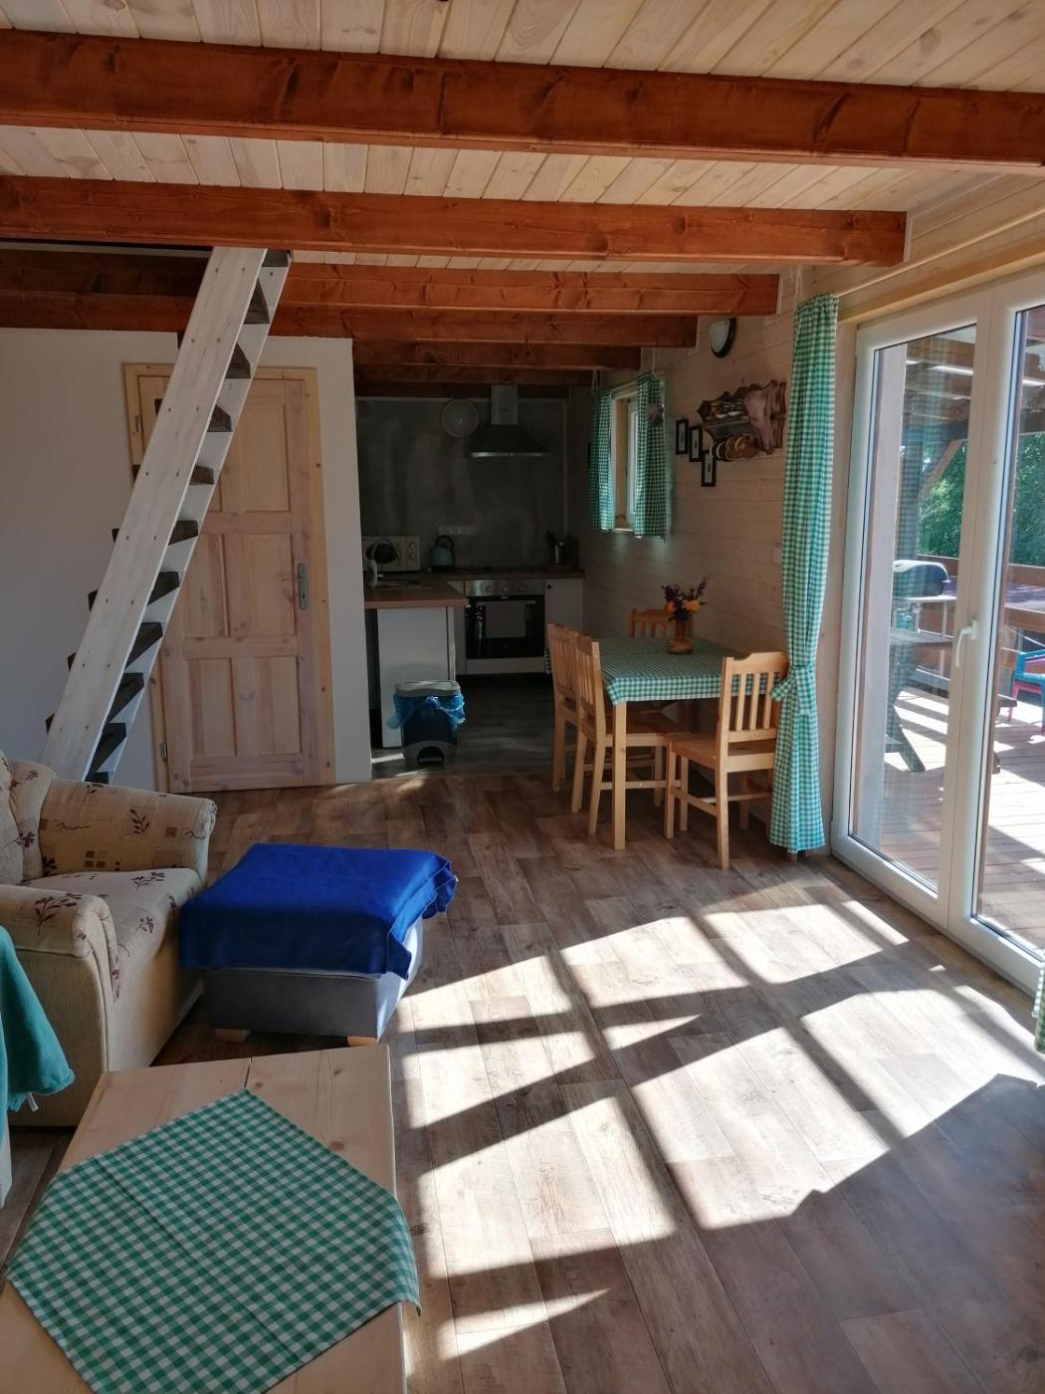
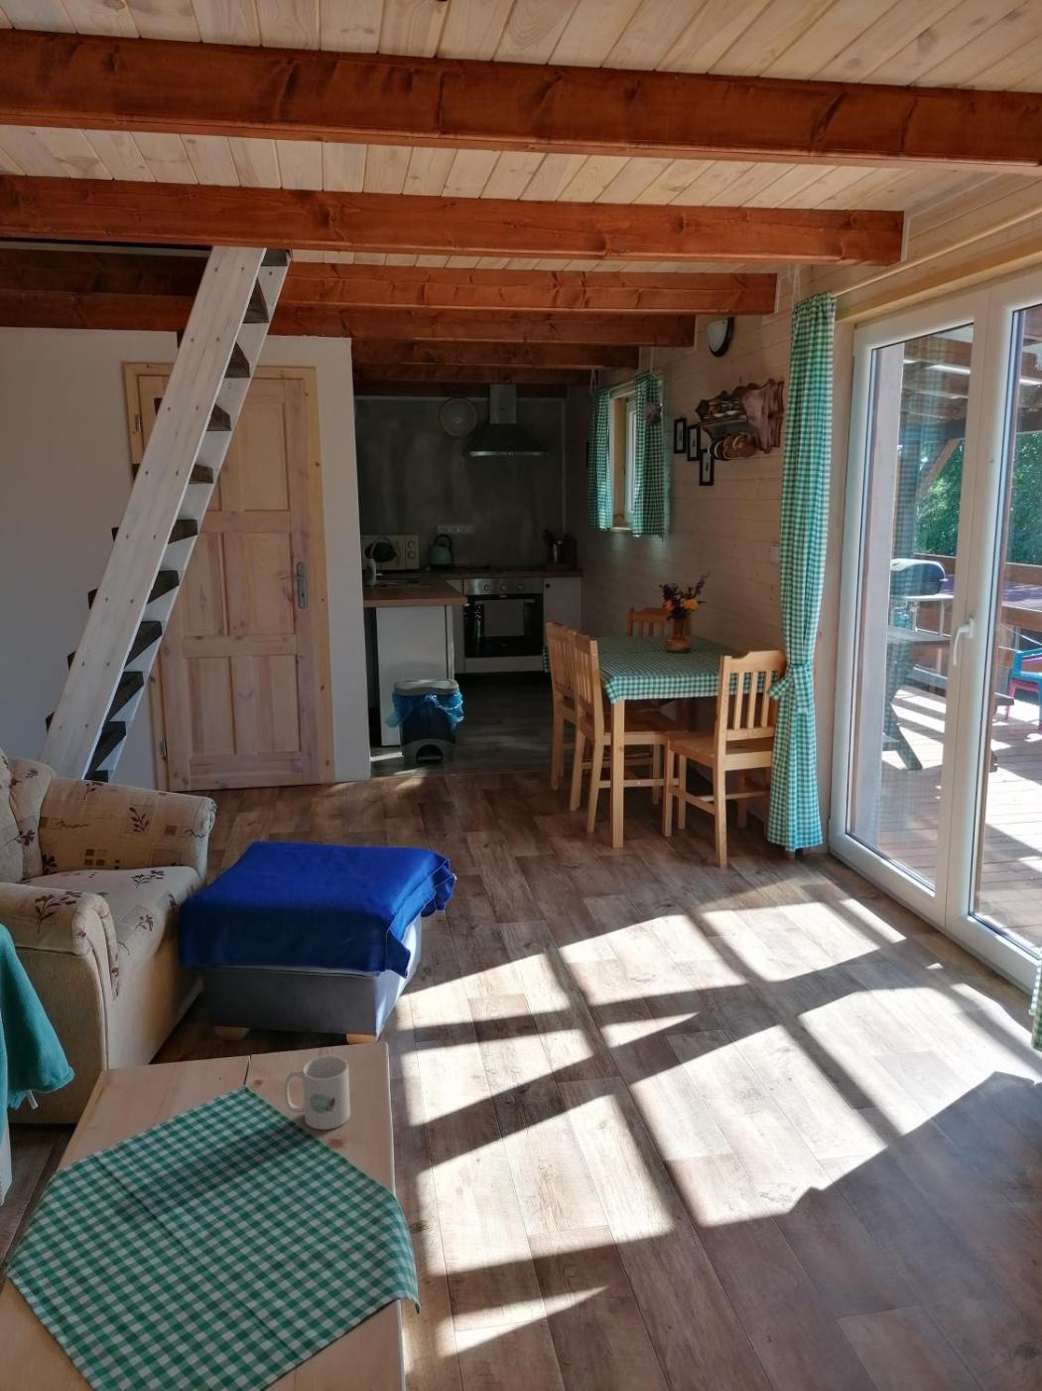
+ mug [283,1055,351,1130]
